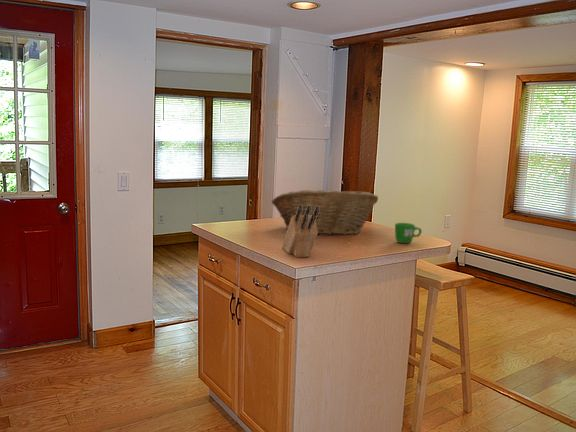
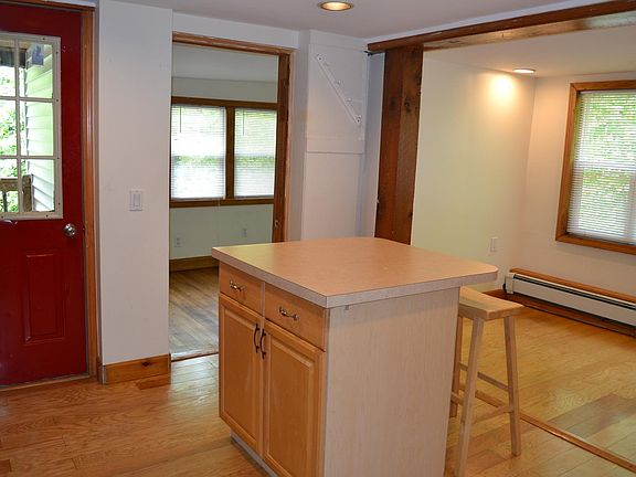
- knife block [281,205,319,258]
- fruit basket [271,189,379,236]
- mug [394,222,423,244]
